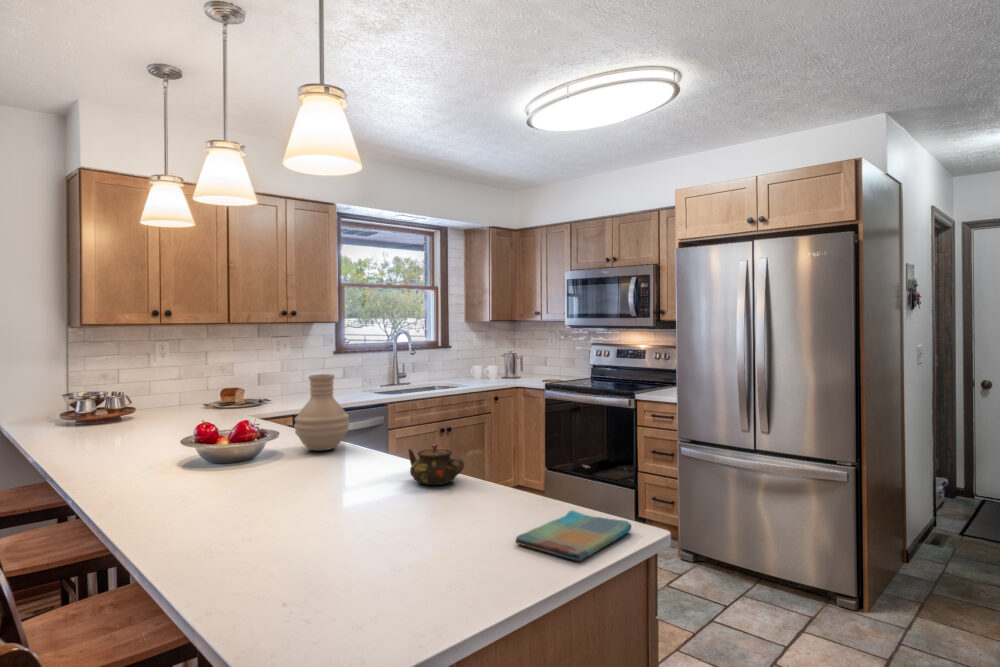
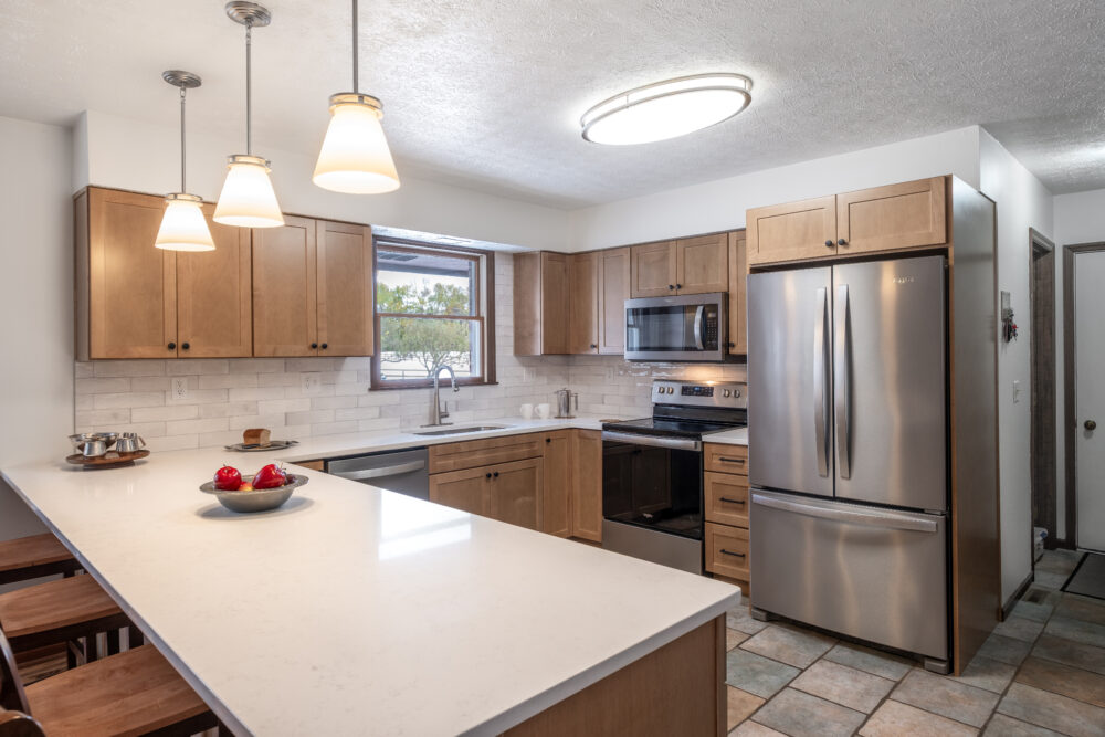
- vase [293,373,351,452]
- teapot [407,443,465,486]
- dish towel [514,509,632,562]
